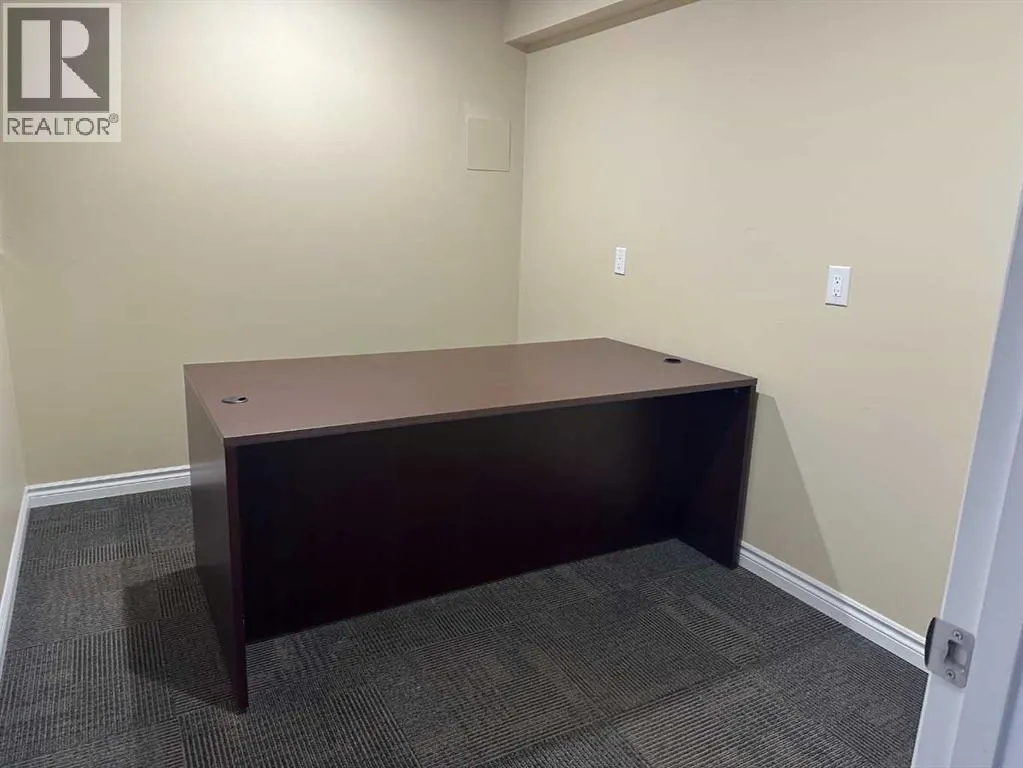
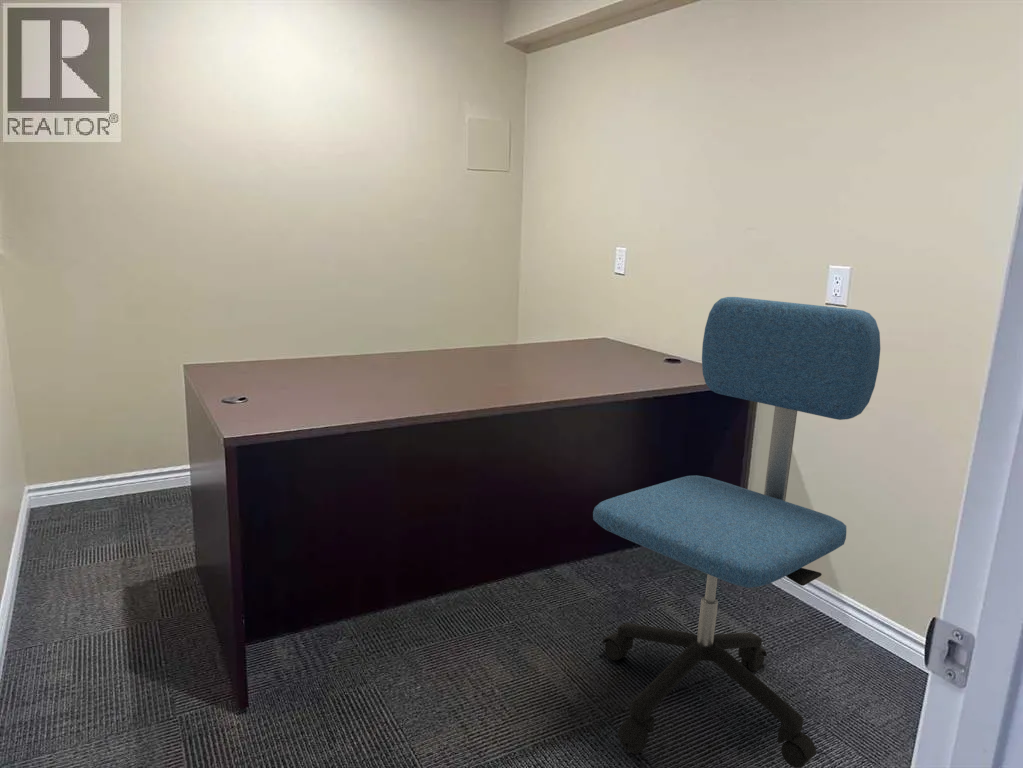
+ office chair [592,296,881,768]
